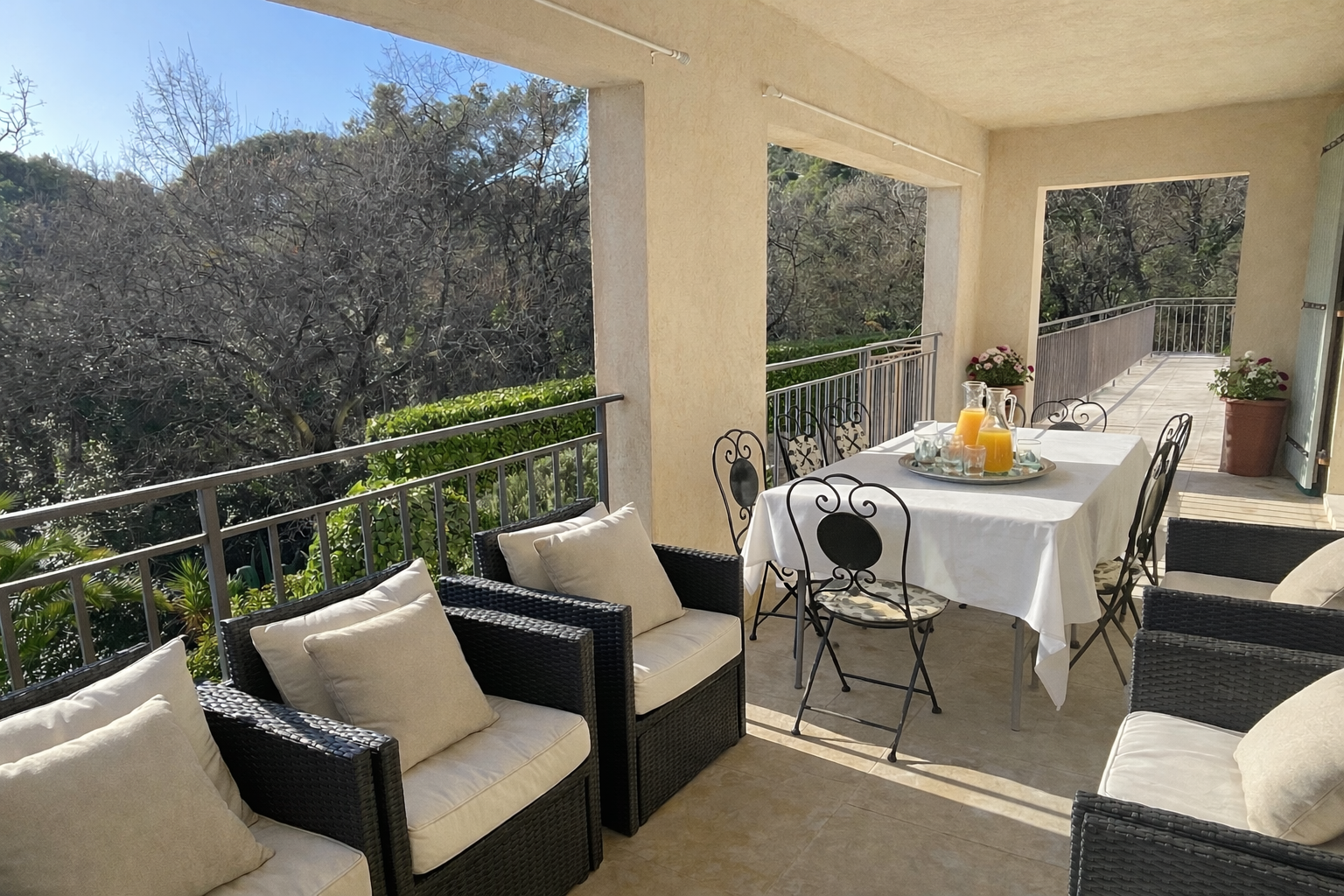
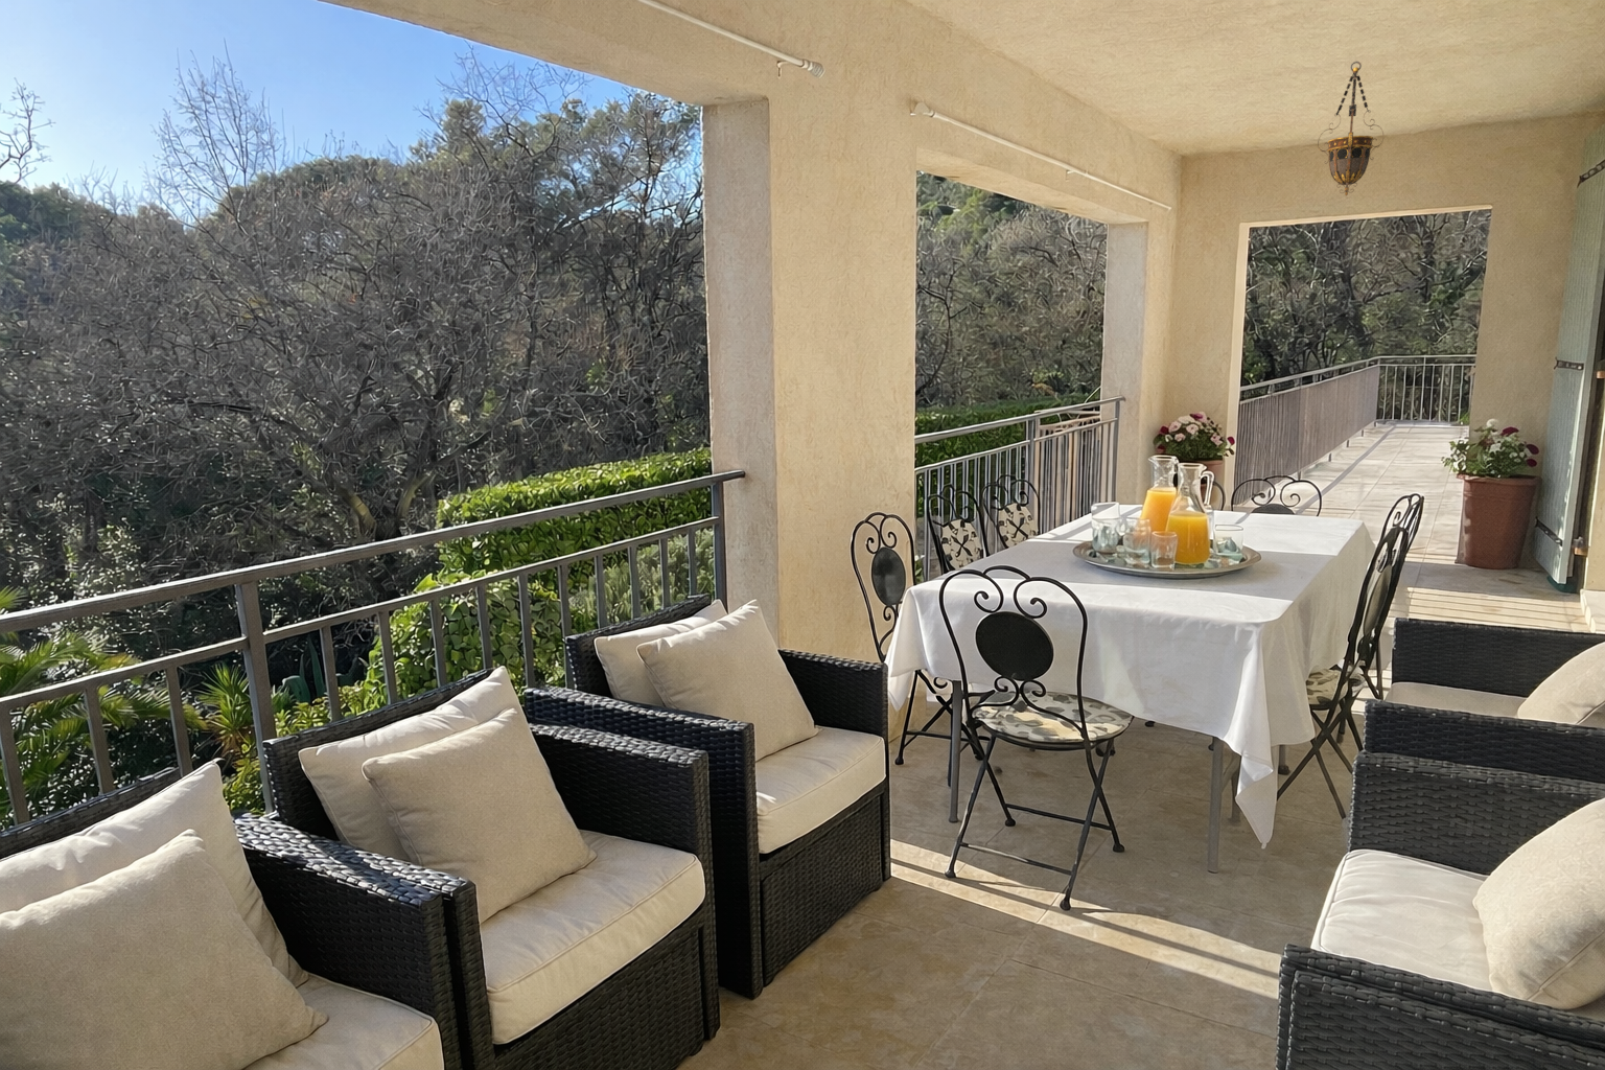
+ hanging lantern [1317,61,1384,197]
